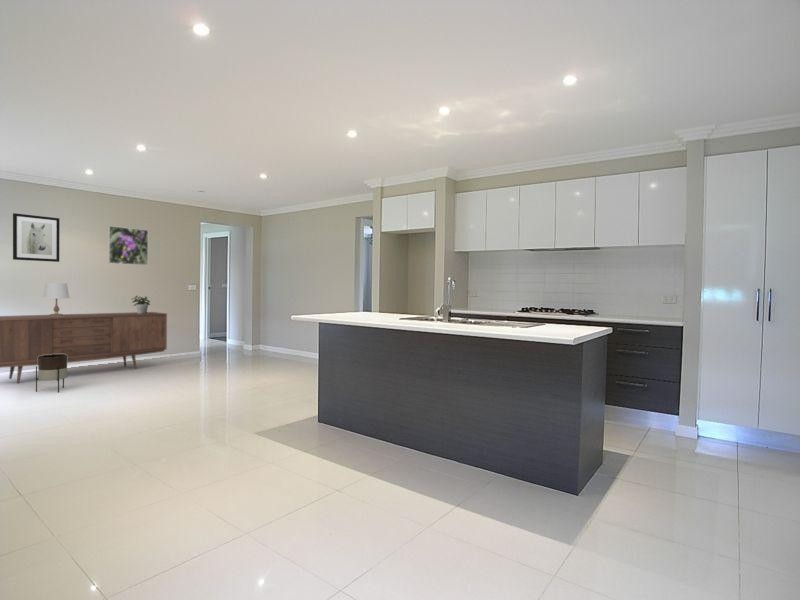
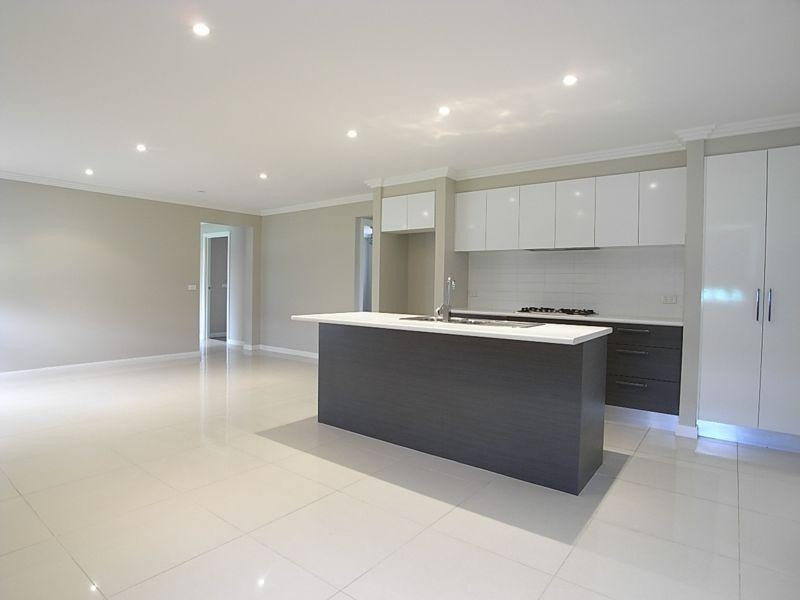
- planter [35,354,68,393]
- sideboard [0,311,168,384]
- wall art [12,212,60,263]
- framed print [107,225,149,266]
- table lamp [42,282,70,316]
- potted plant [131,295,151,314]
